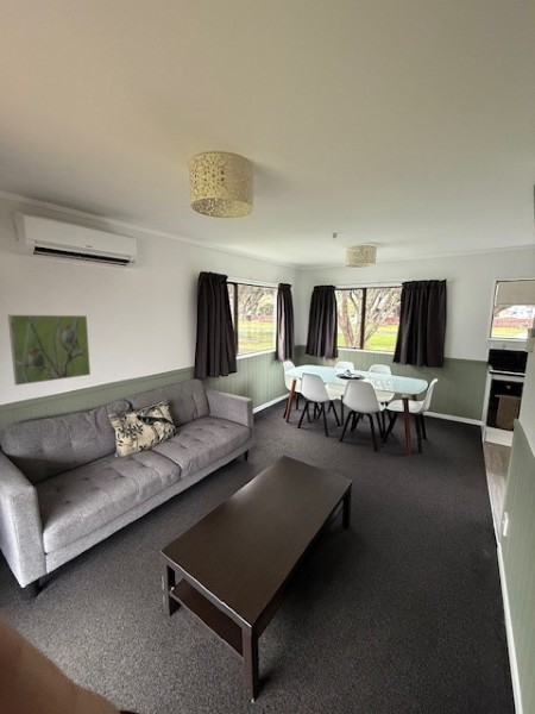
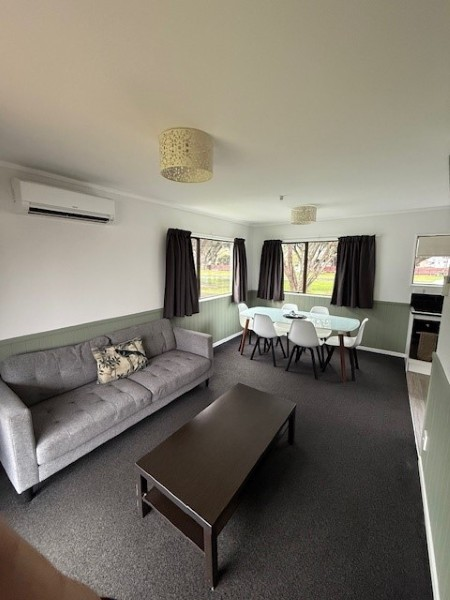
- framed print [7,314,92,387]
